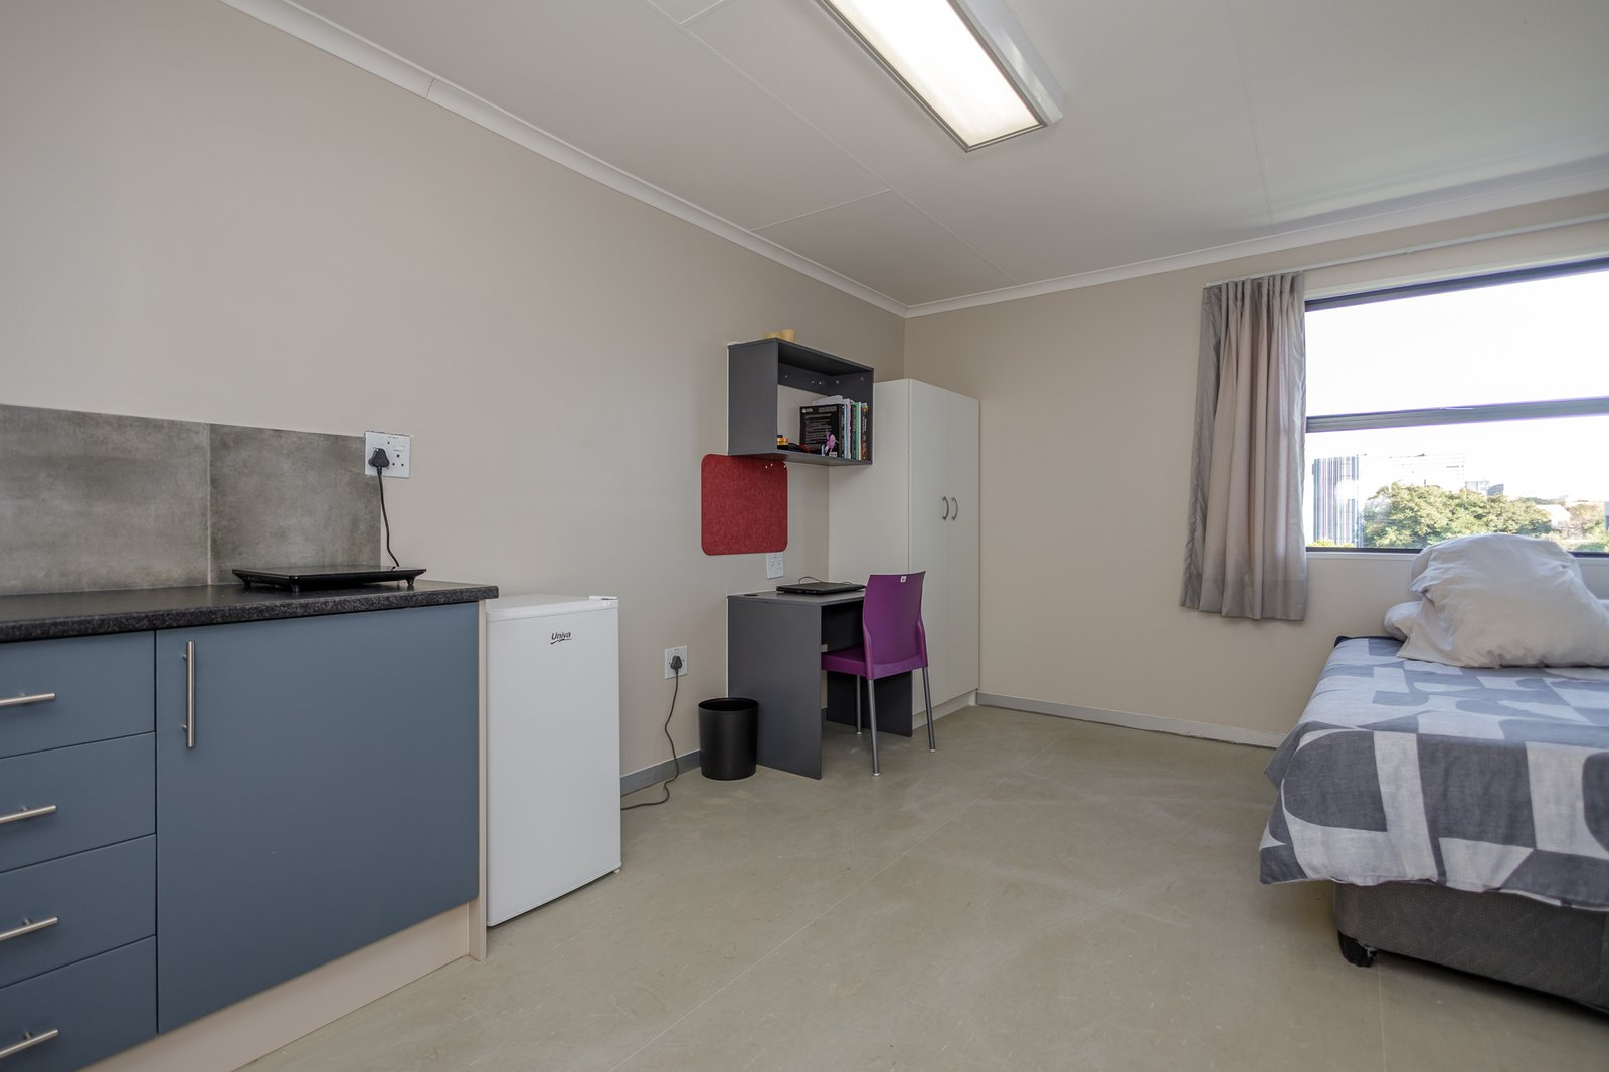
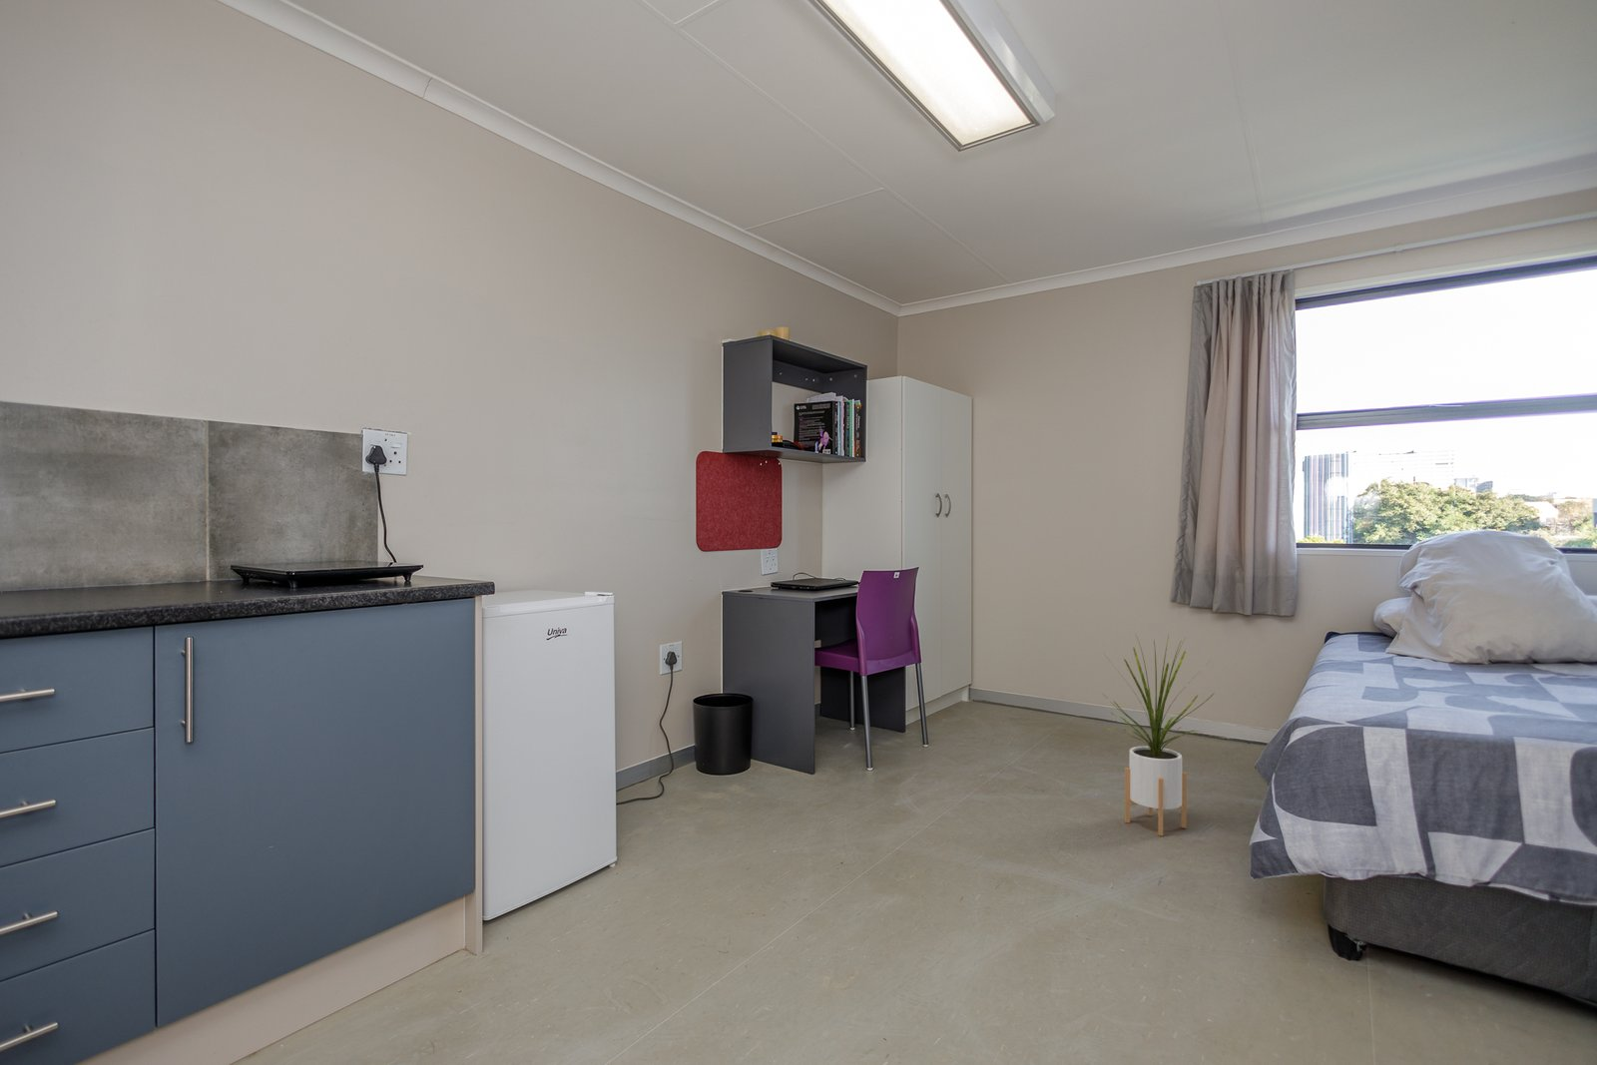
+ house plant [1102,634,1216,837]
